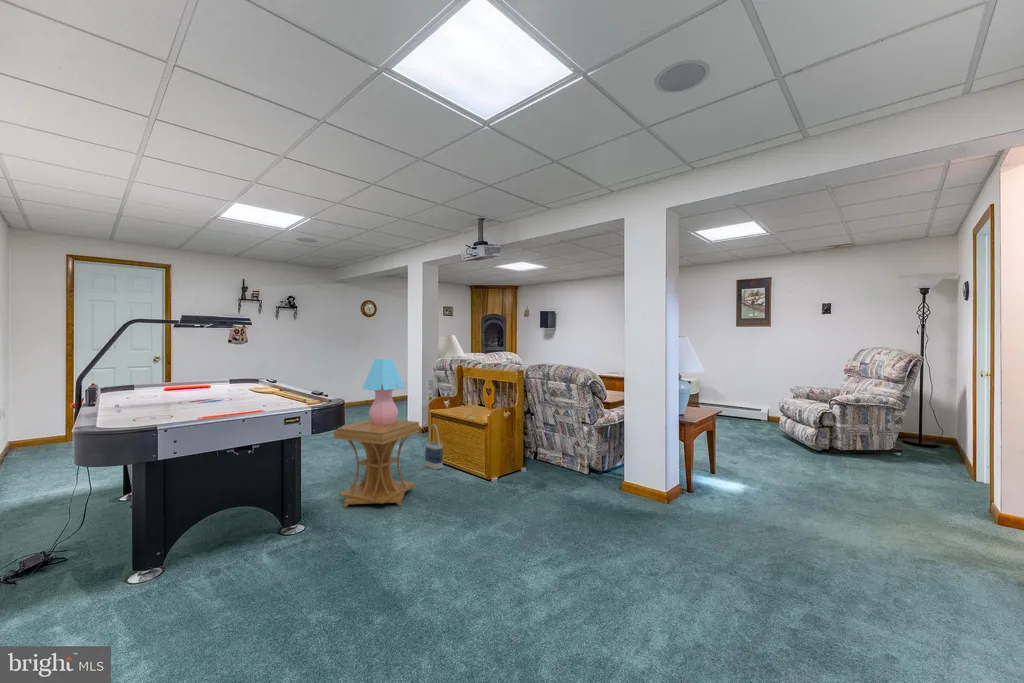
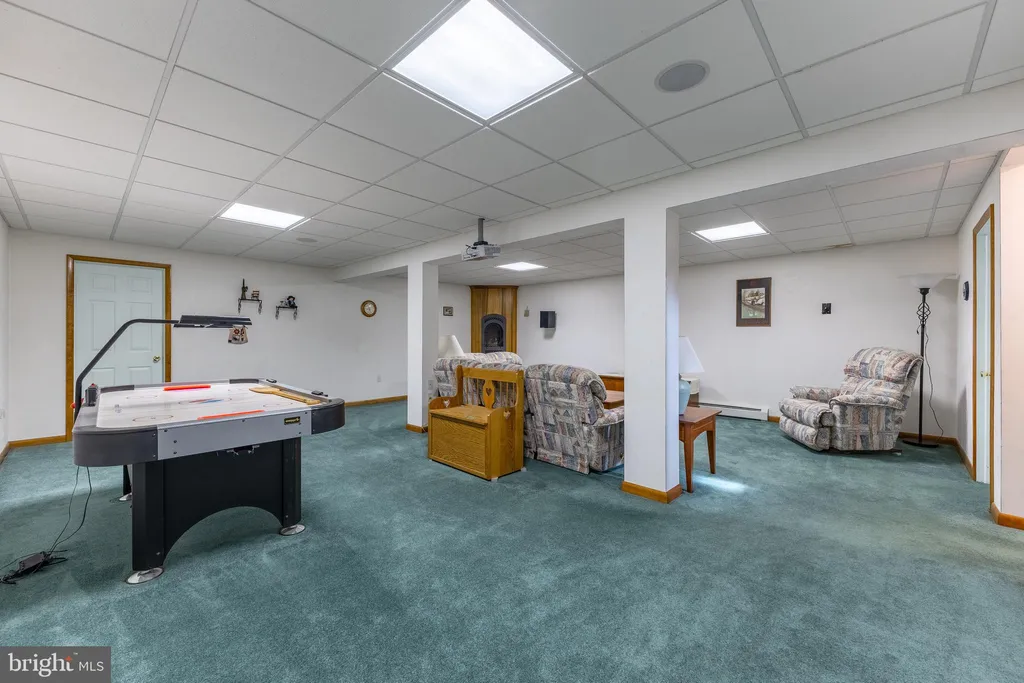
- side table [333,418,421,509]
- table lamp [361,358,406,425]
- bag [425,423,444,470]
